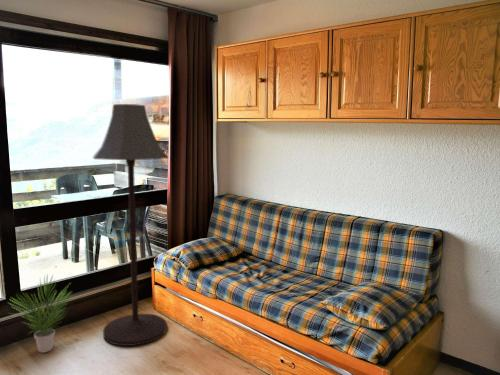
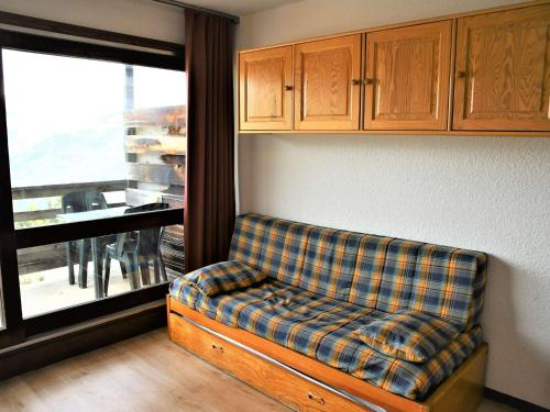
- potted plant [6,273,74,354]
- floor lamp [92,103,170,347]
